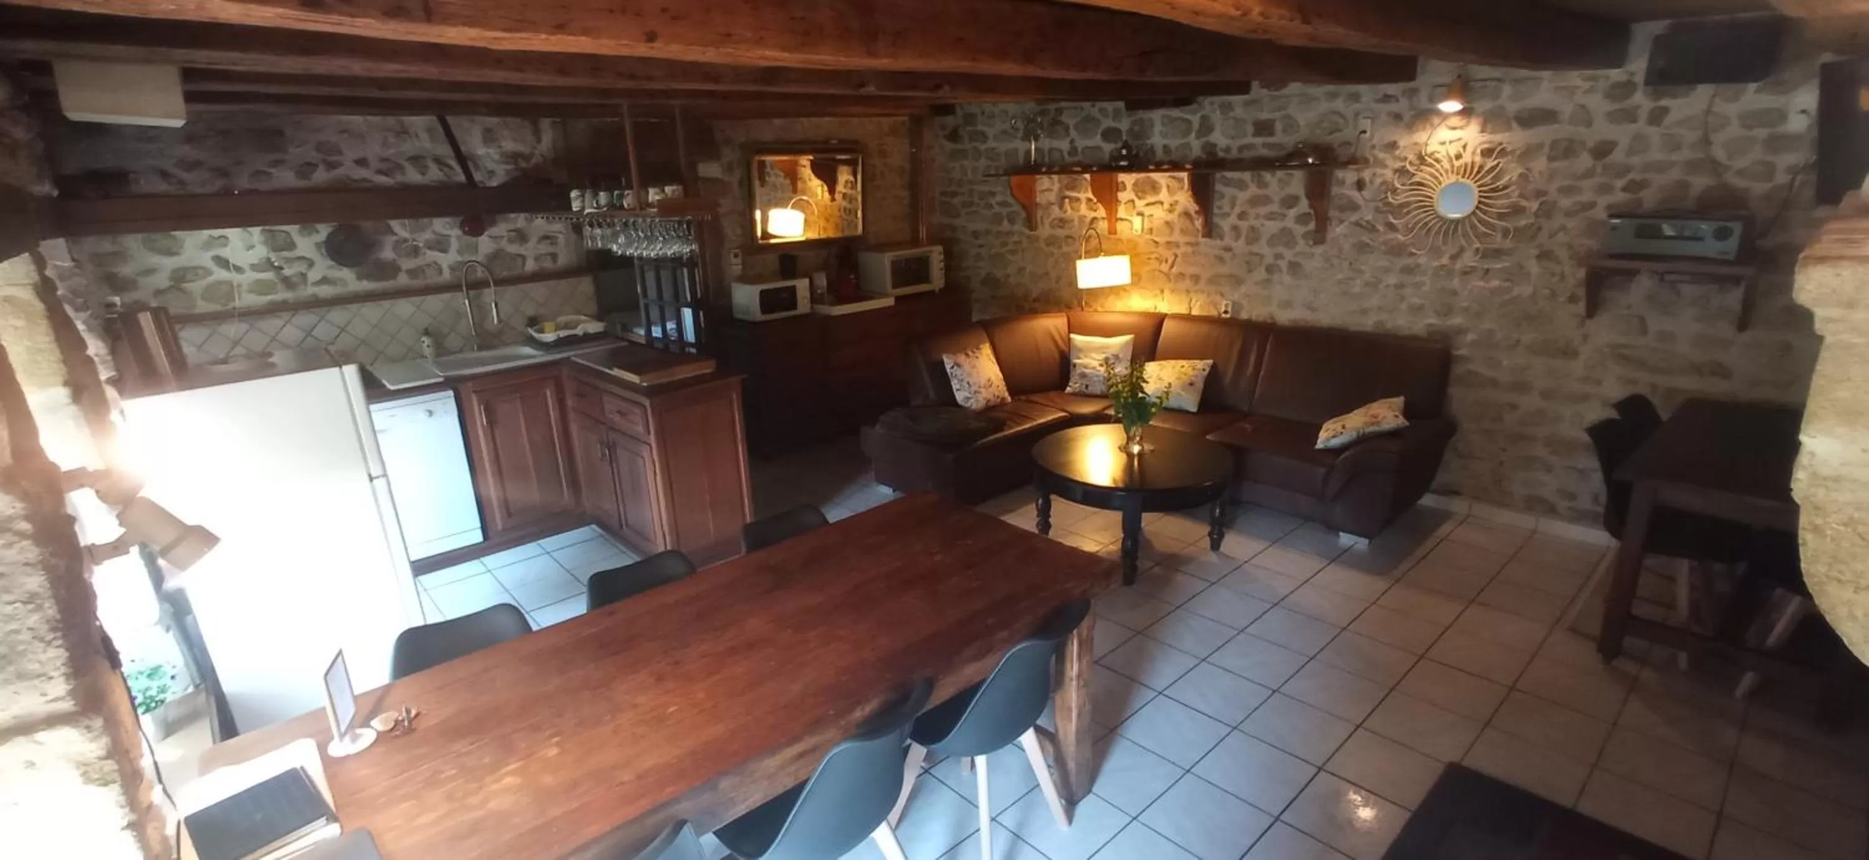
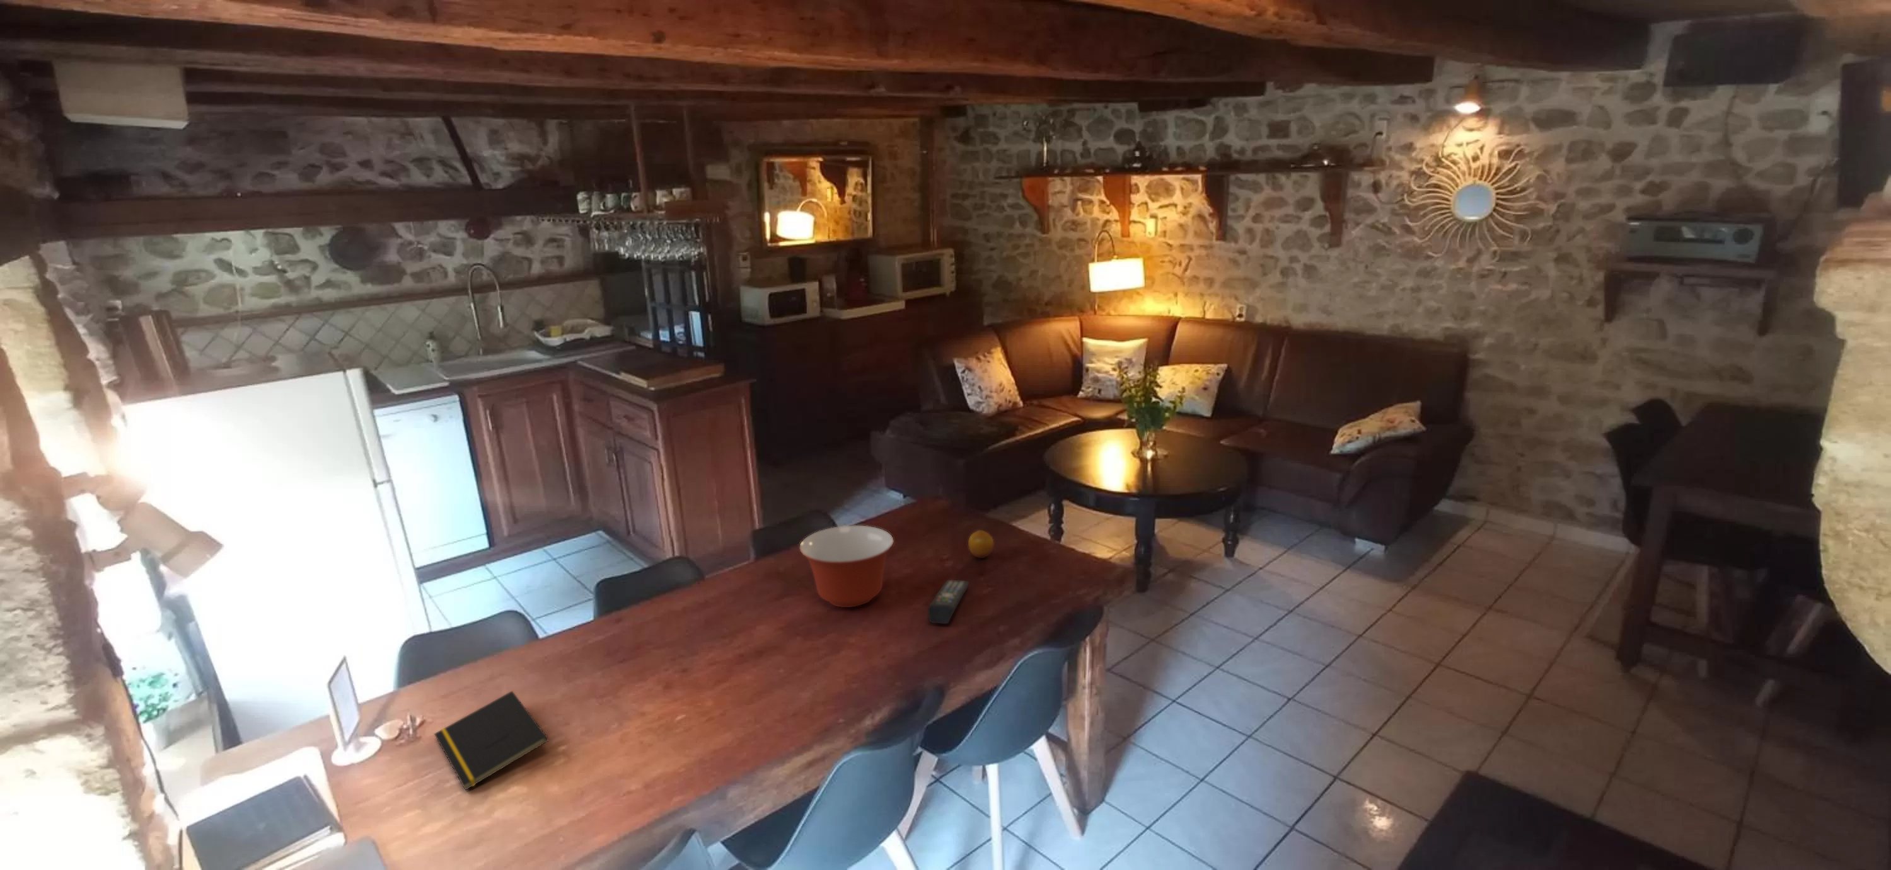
+ remote control [927,580,970,624]
+ fruit [967,529,994,559]
+ notepad [434,690,549,792]
+ mixing bowl [798,525,895,609]
